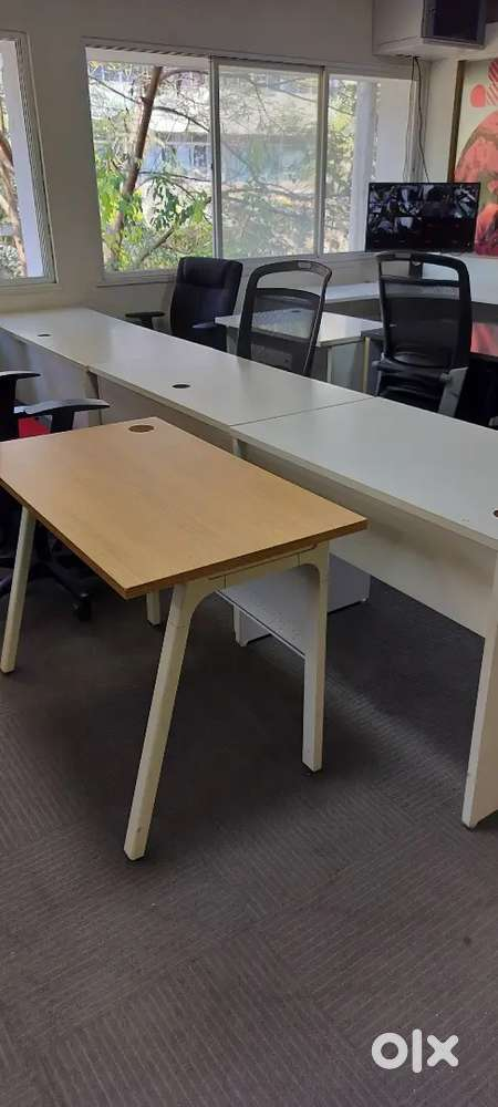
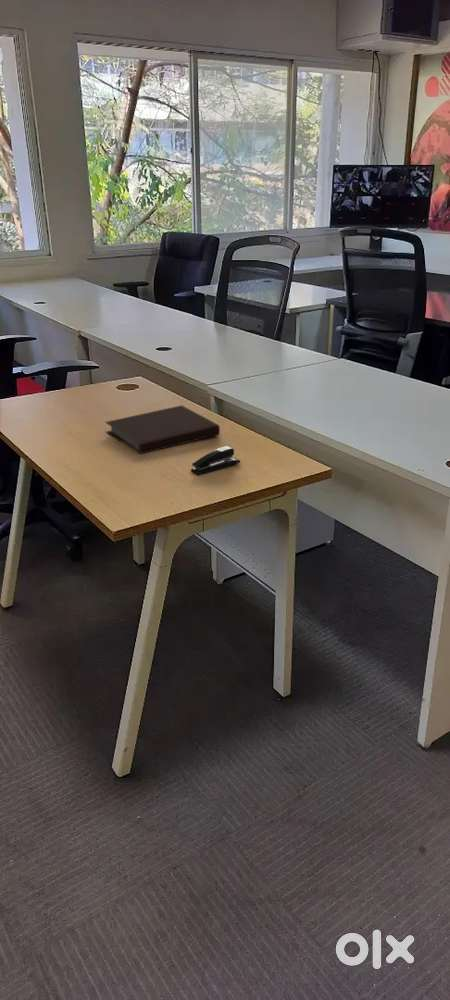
+ stapler [190,445,241,476]
+ notebook [104,404,221,455]
